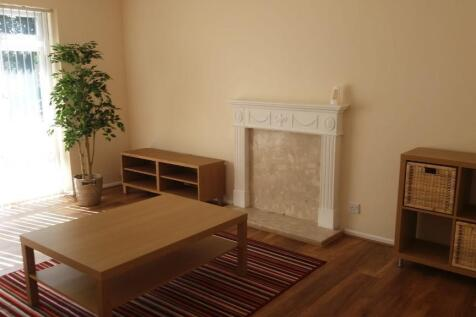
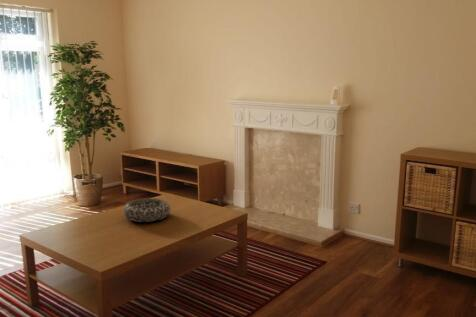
+ decorative bowl [123,197,171,223]
